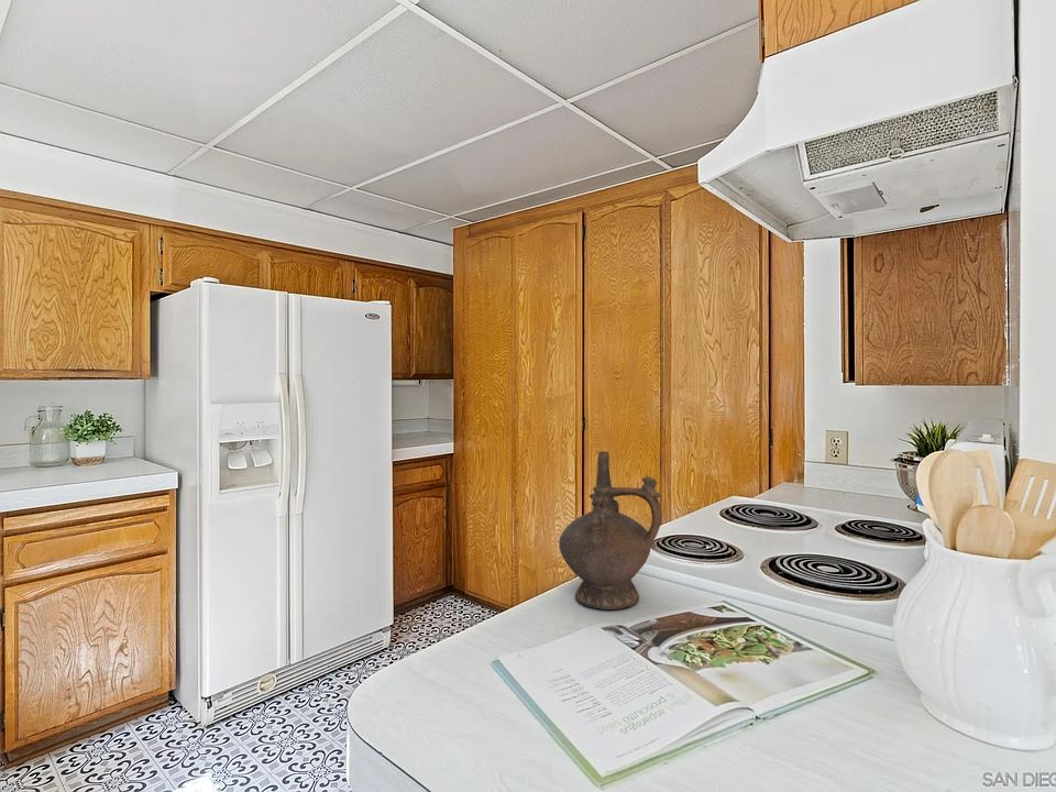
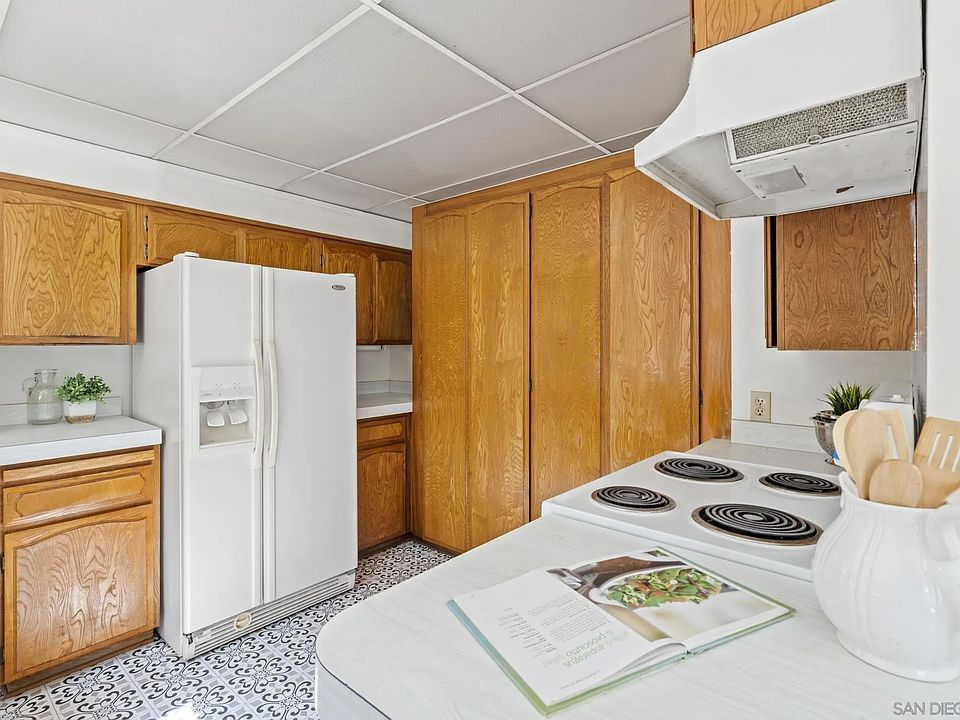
- ceremonial vessel [558,451,663,610]
